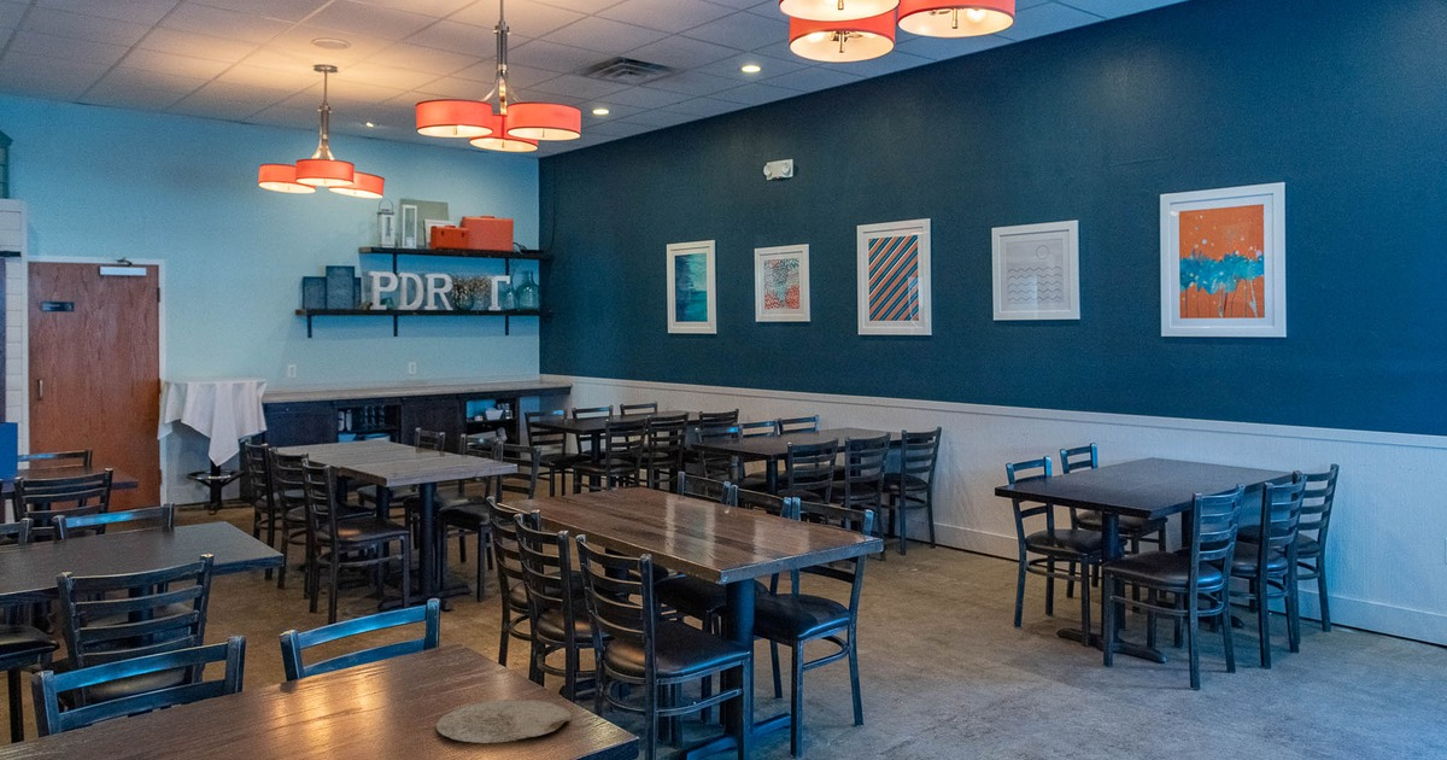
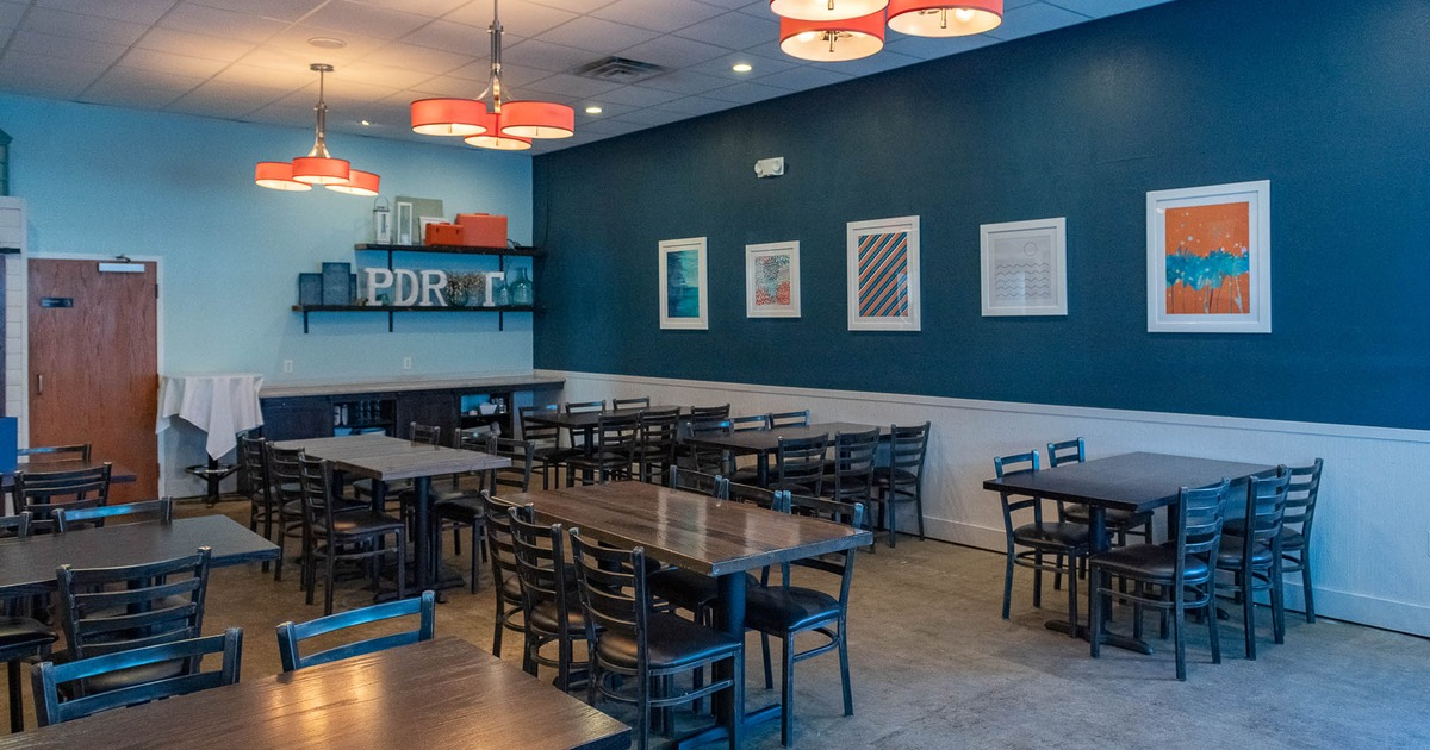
- plate [435,698,572,744]
